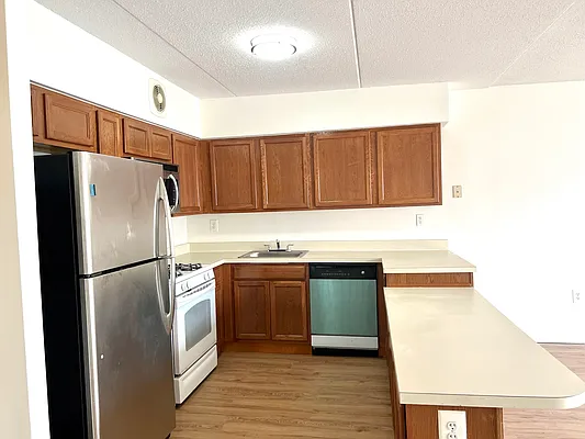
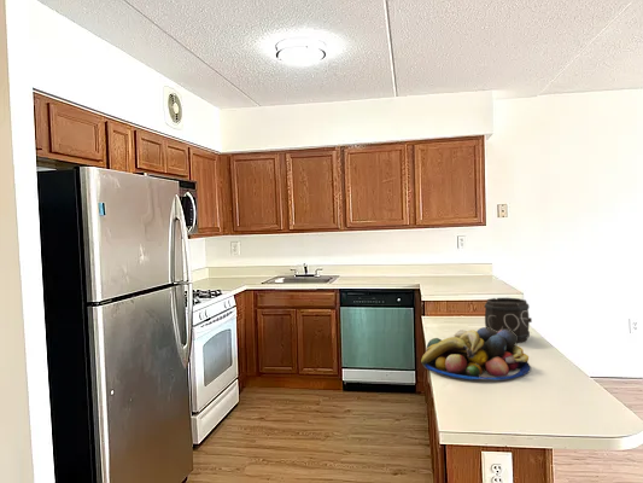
+ fruit bowl [420,326,532,382]
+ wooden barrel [484,297,533,344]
